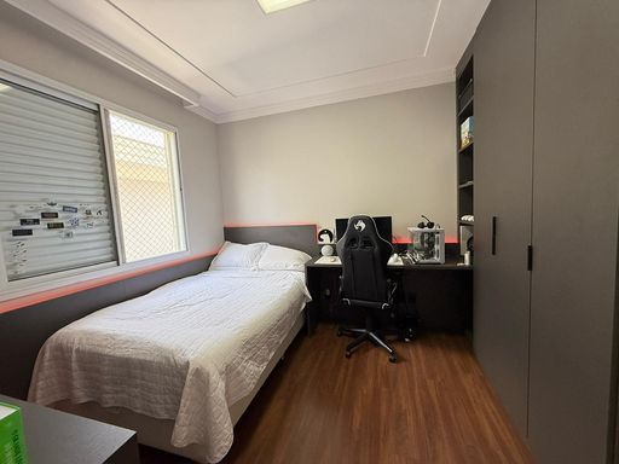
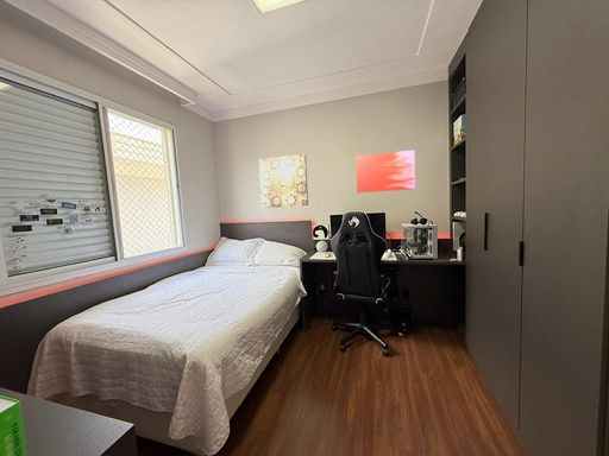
+ wall art [258,153,309,209]
+ wall art [354,148,416,194]
